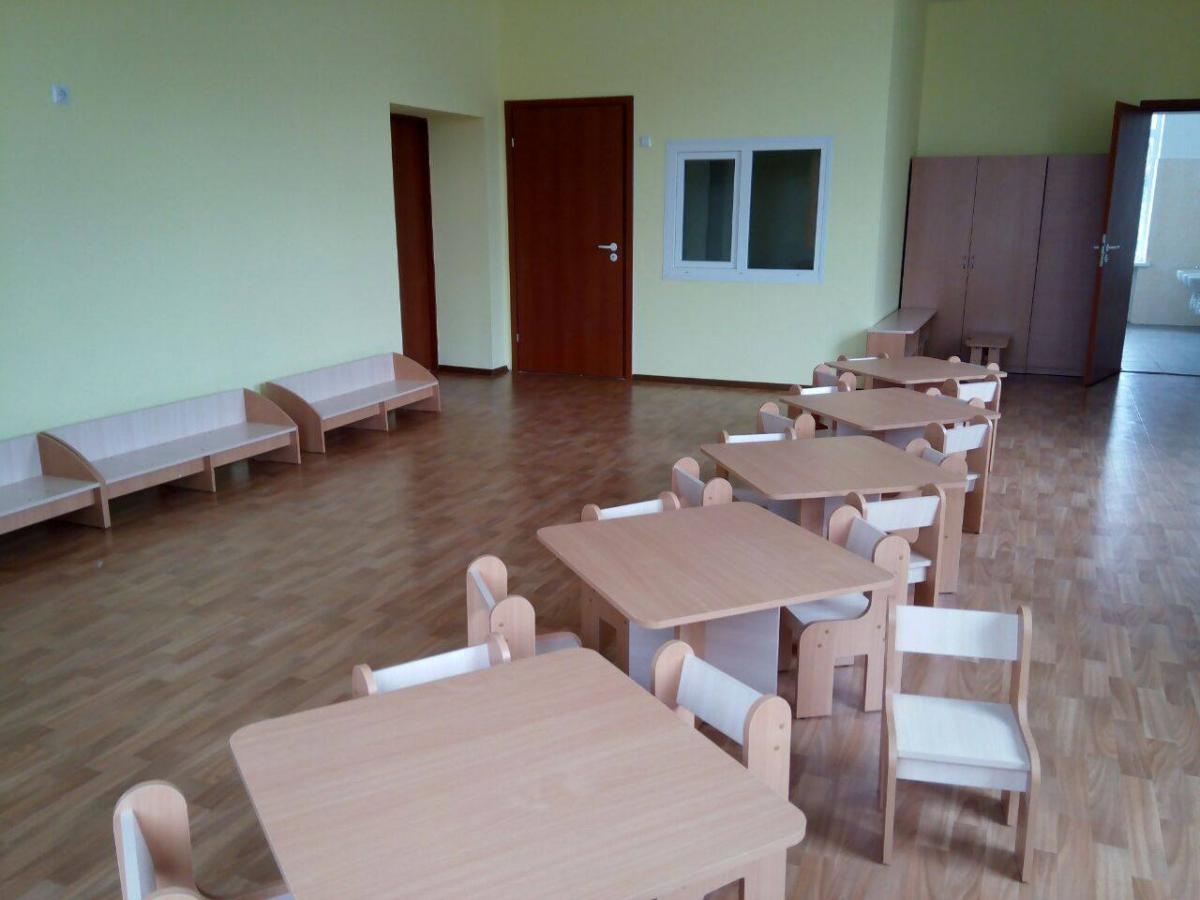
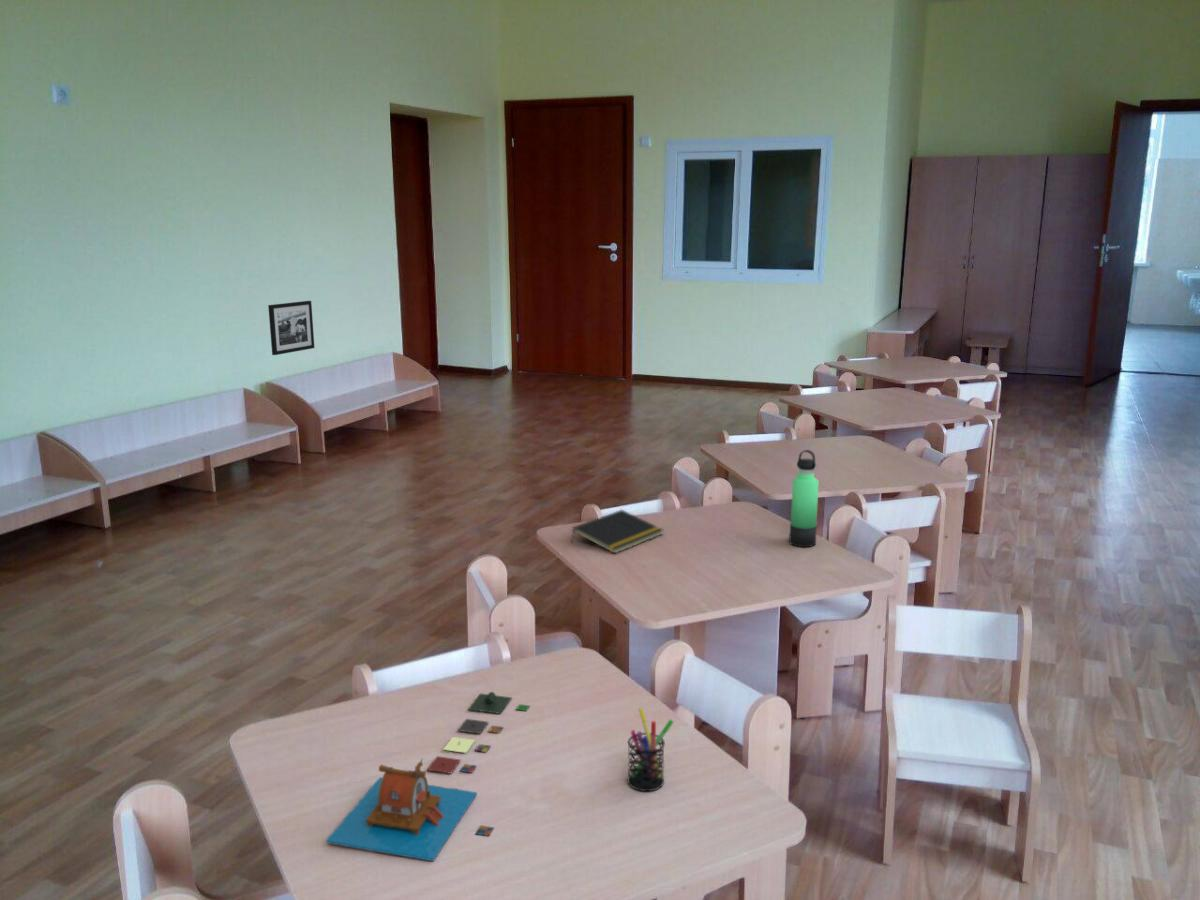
+ board game [325,691,531,862]
+ notepad [570,509,664,554]
+ picture frame [267,300,315,356]
+ thermos bottle [788,449,820,548]
+ pen holder [626,707,675,792]
